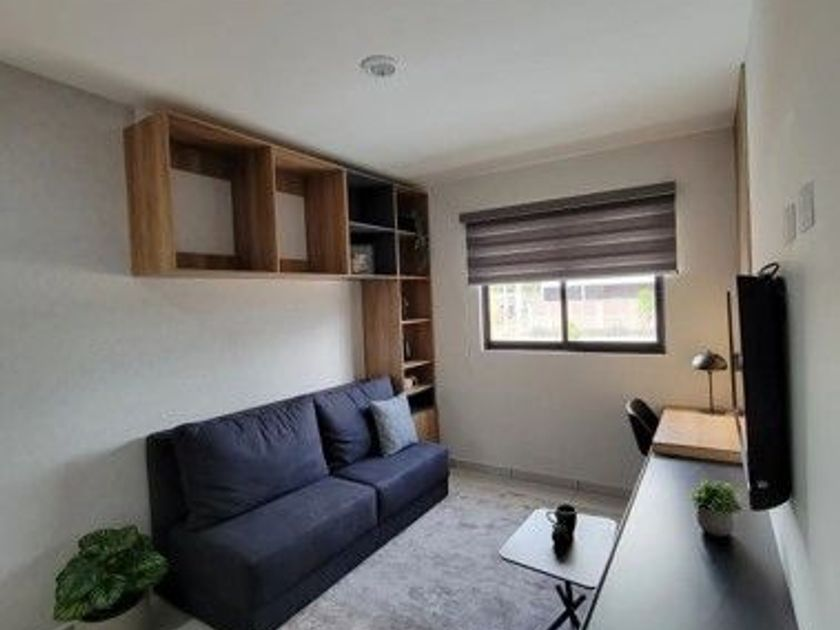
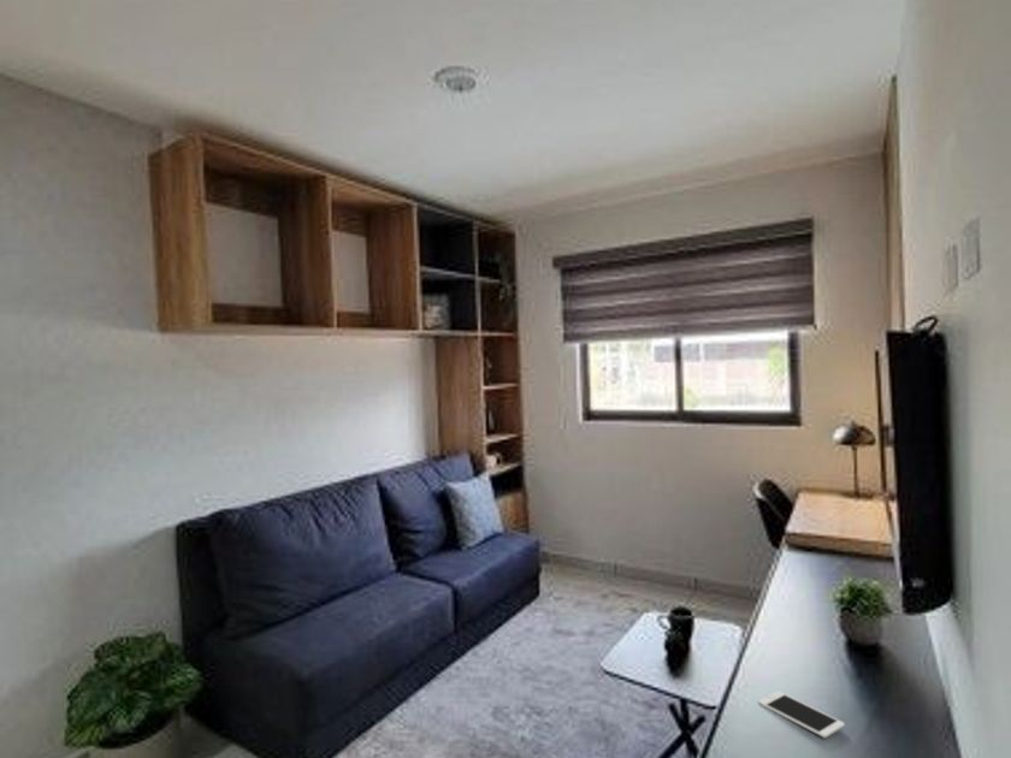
+ cell phone [757,689,846,739]
